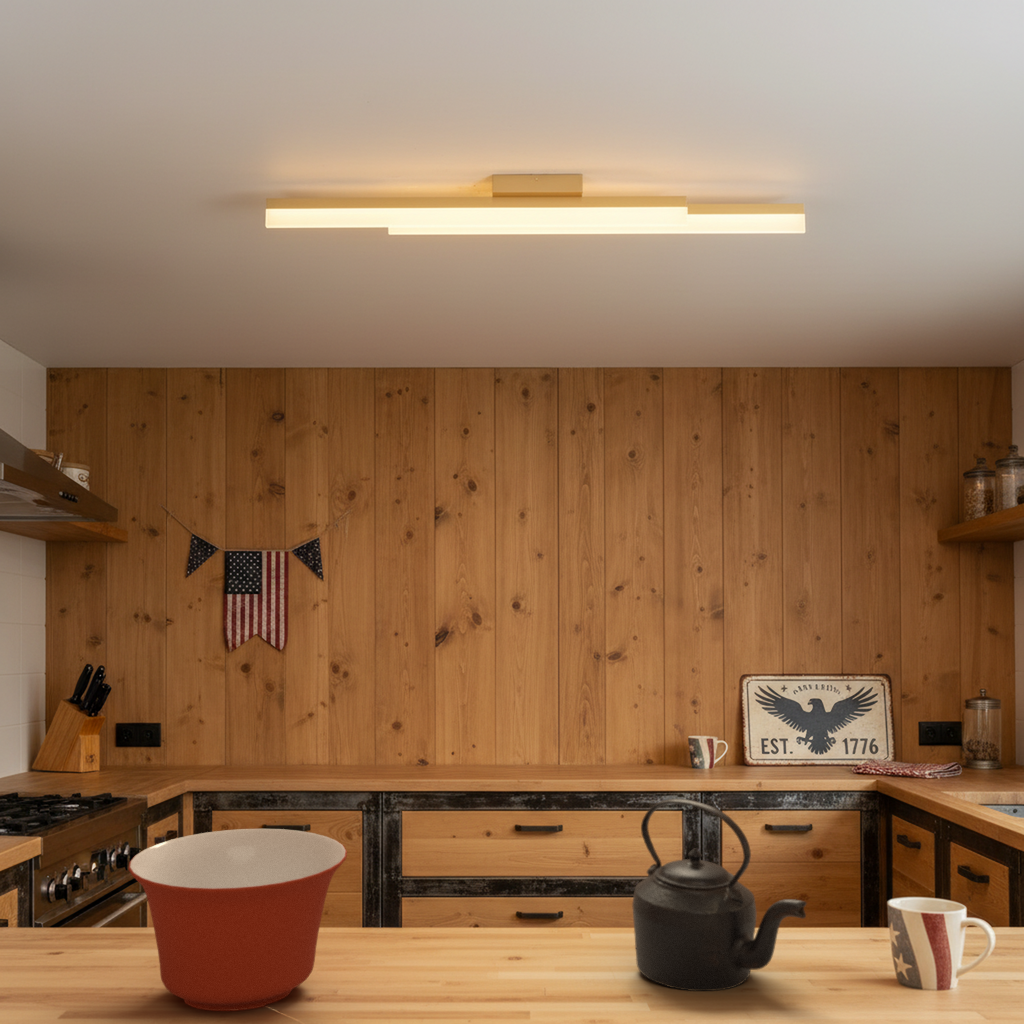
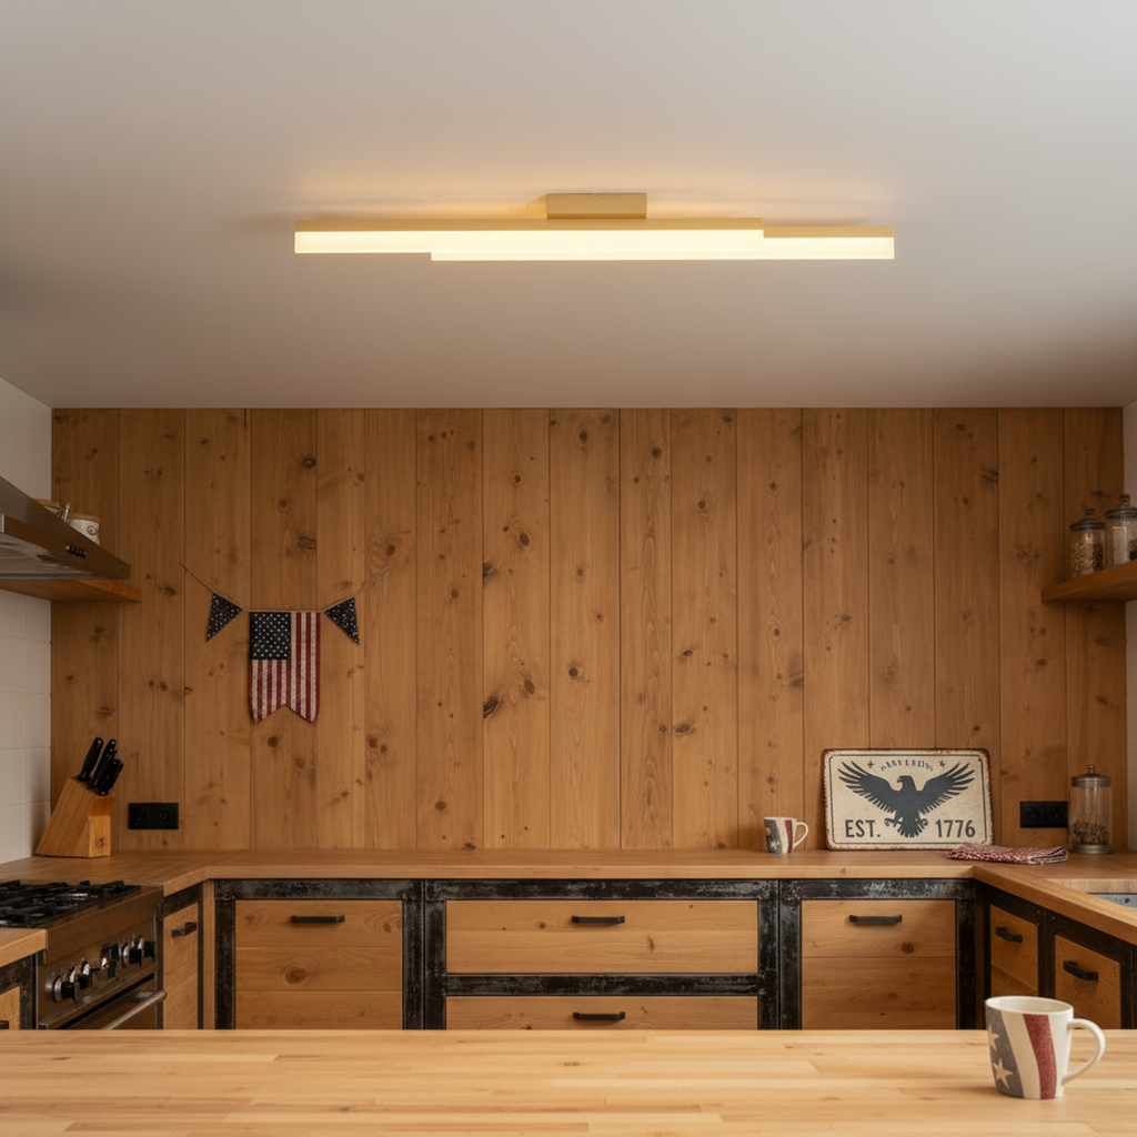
- kettle [631,798,808,992]
- mixing bowl [127,828,348,1012]
